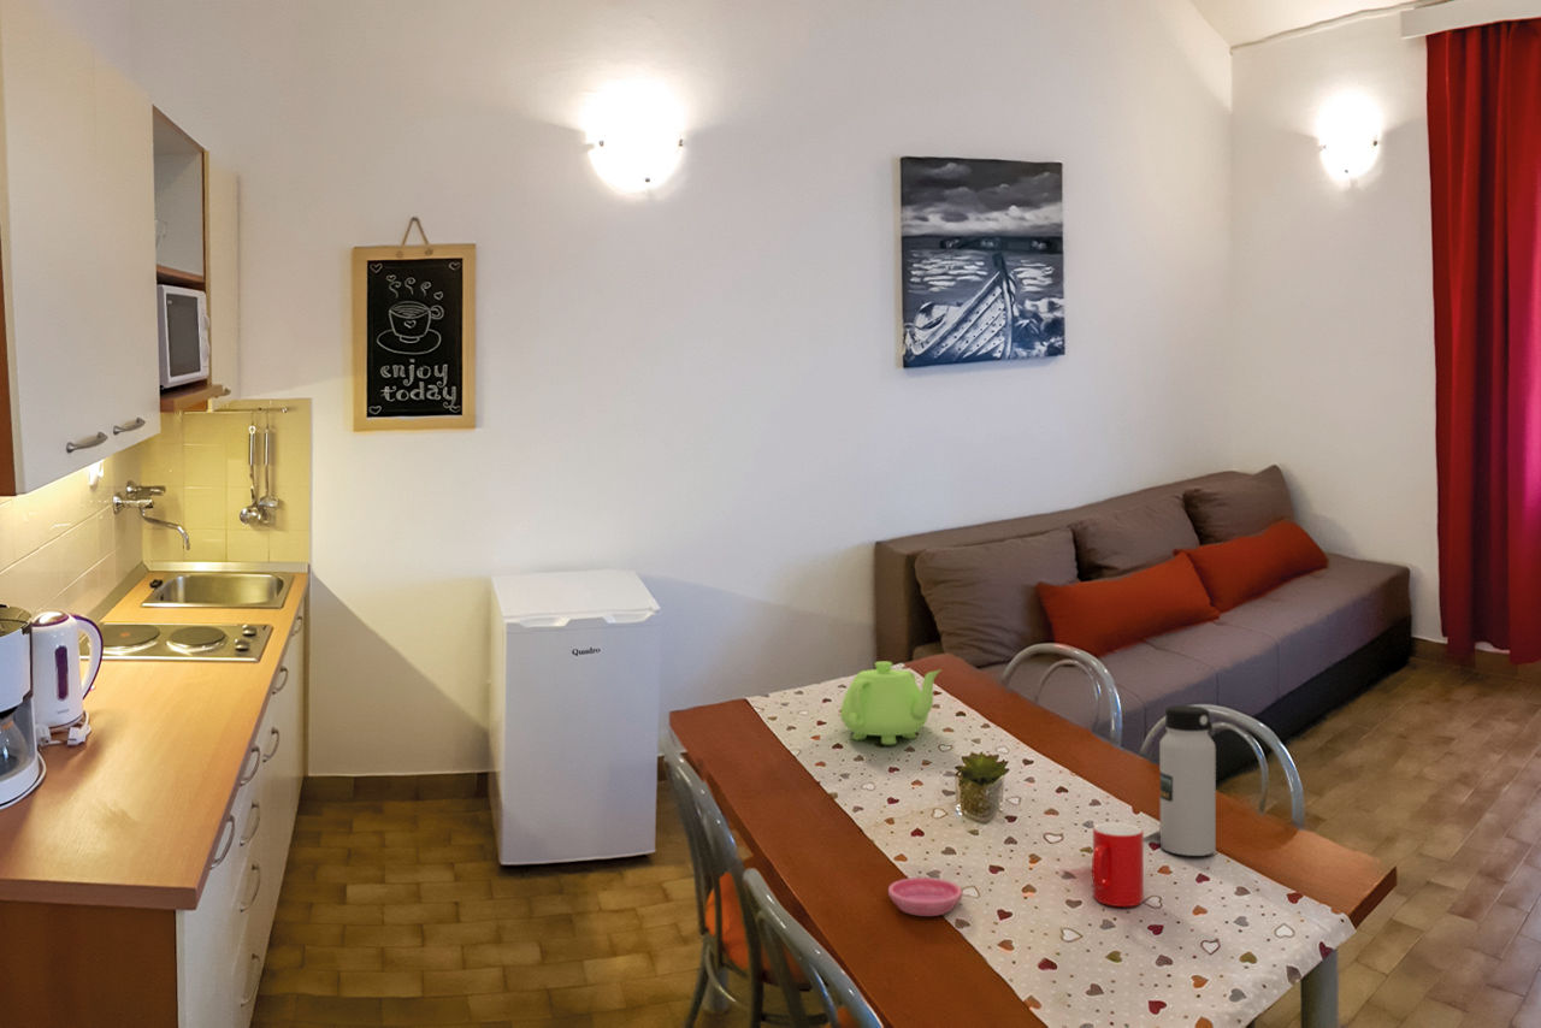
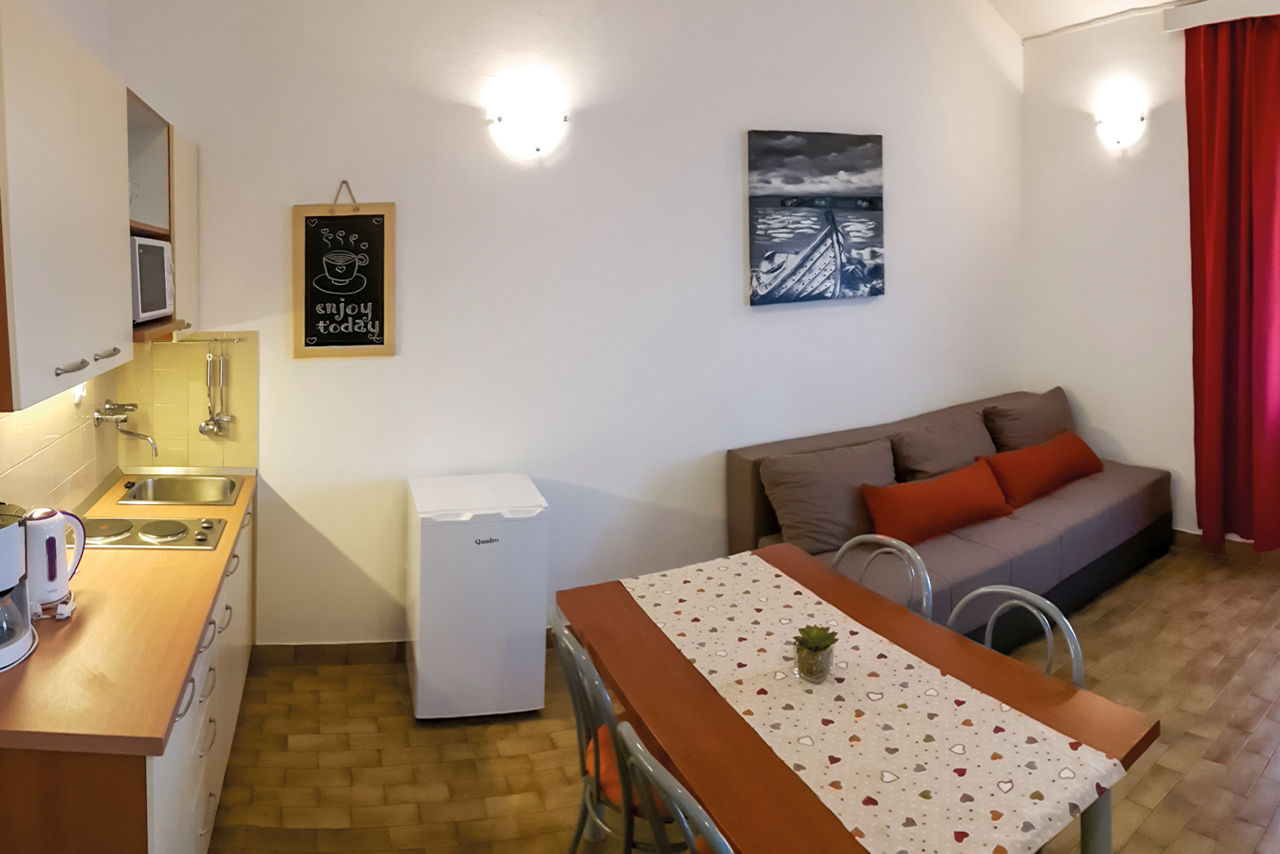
- water bottle [1158,704,1217,857]
- teapot [839,661,943,745]
- saucer [887,876,963,917]
- cup [1091,822,1145,908]
